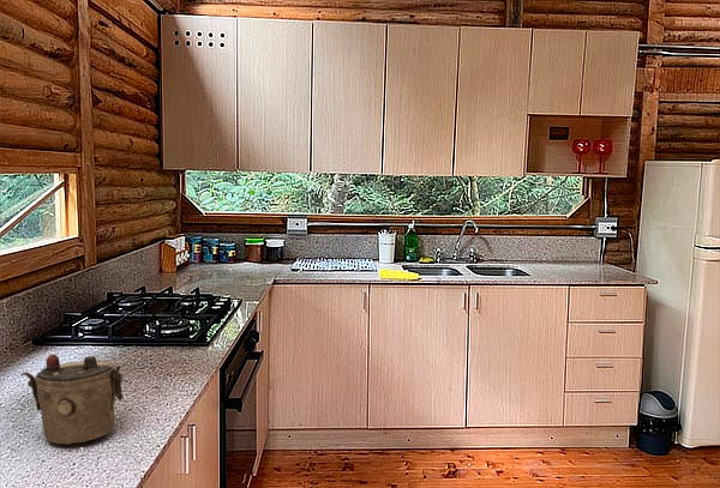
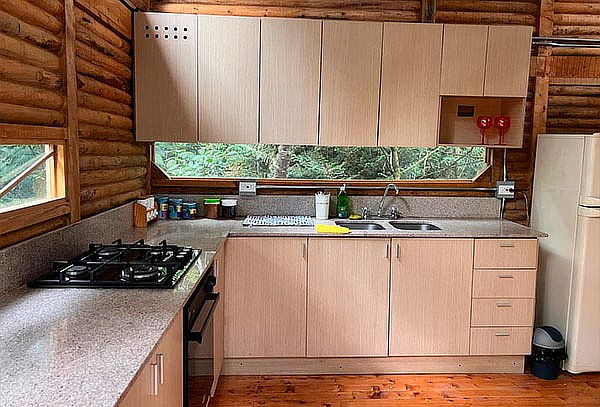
- teapot [19,354,124,446]
